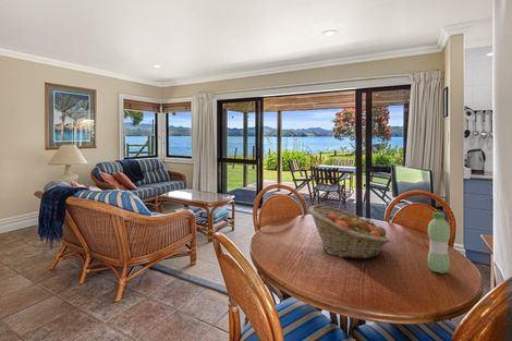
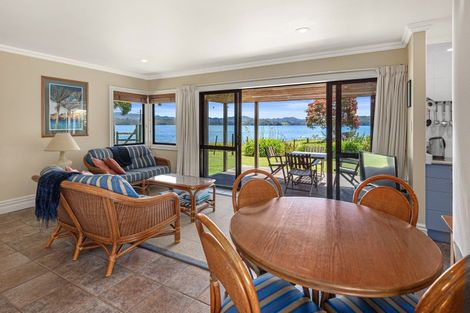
- fruit basket [307,204,391,259]
- water bottle [427,211,451,275]
